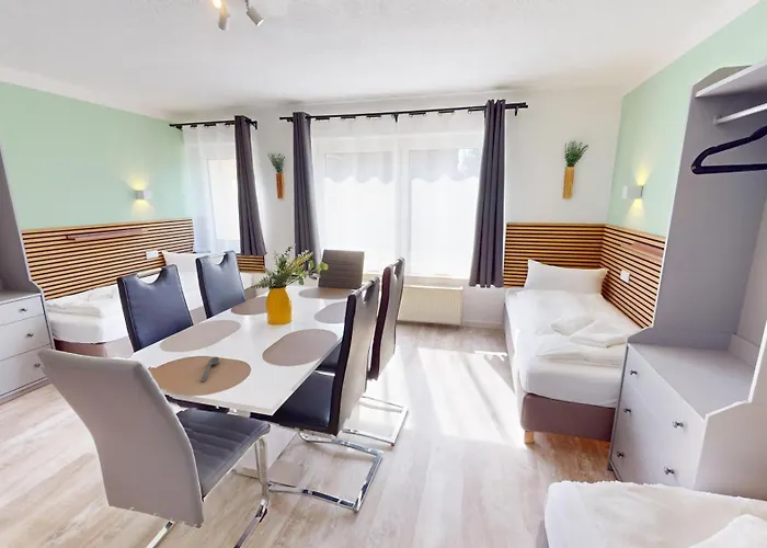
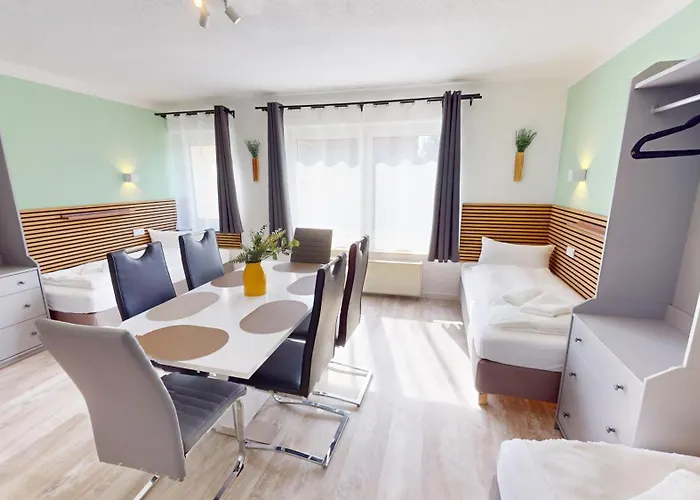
- soupspoon [199,356,220,383]
